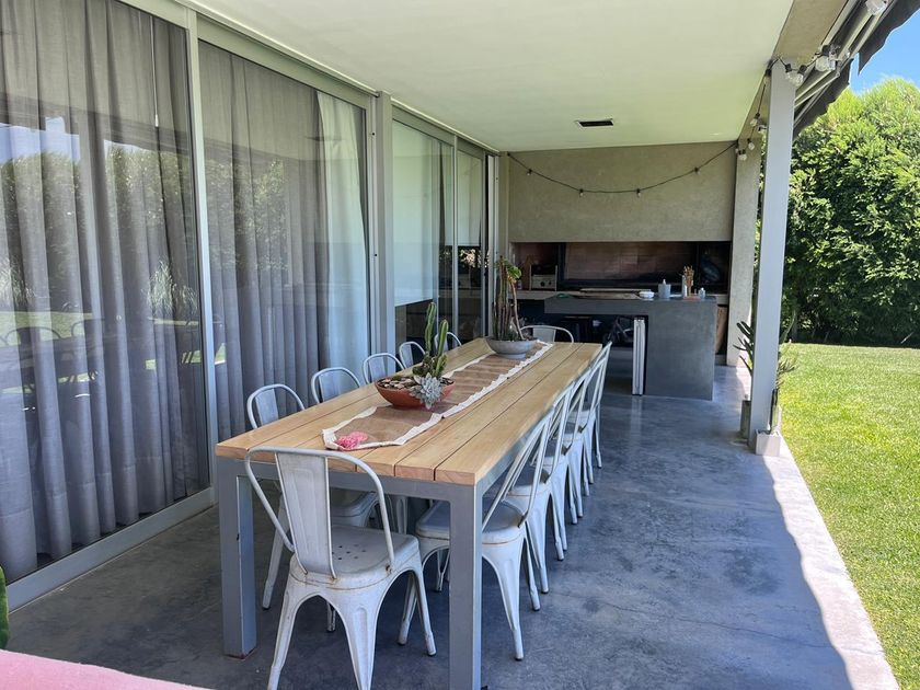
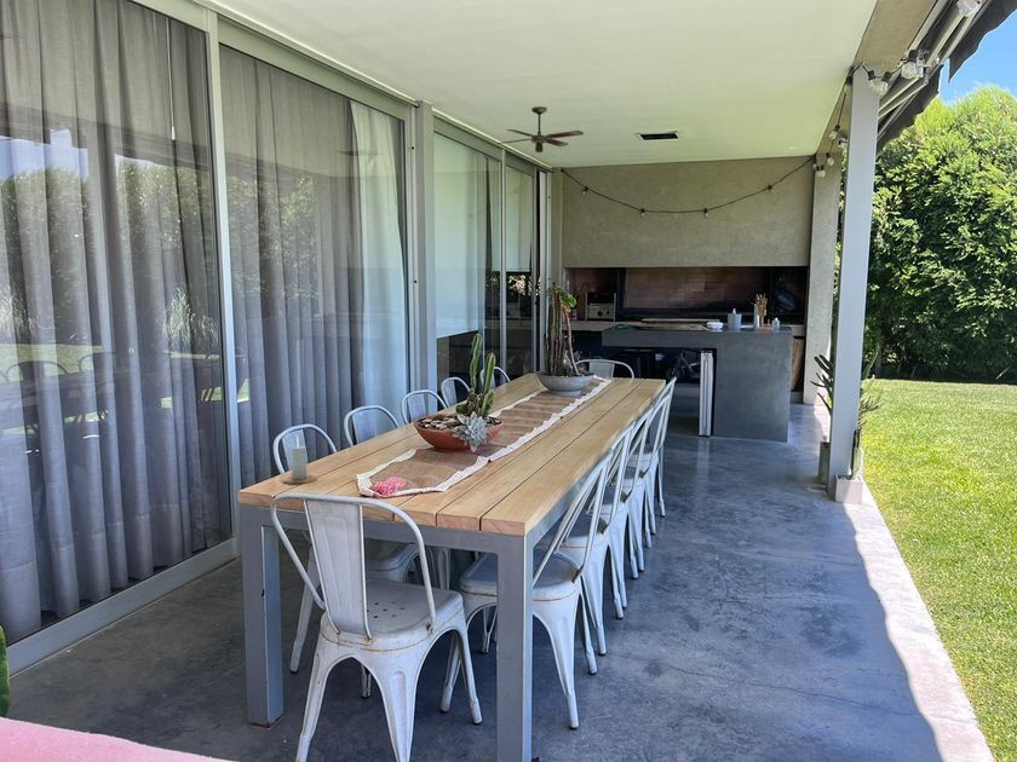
+ candle [281,432,317,485]
+ ceiling fan [496,105,585,154]
